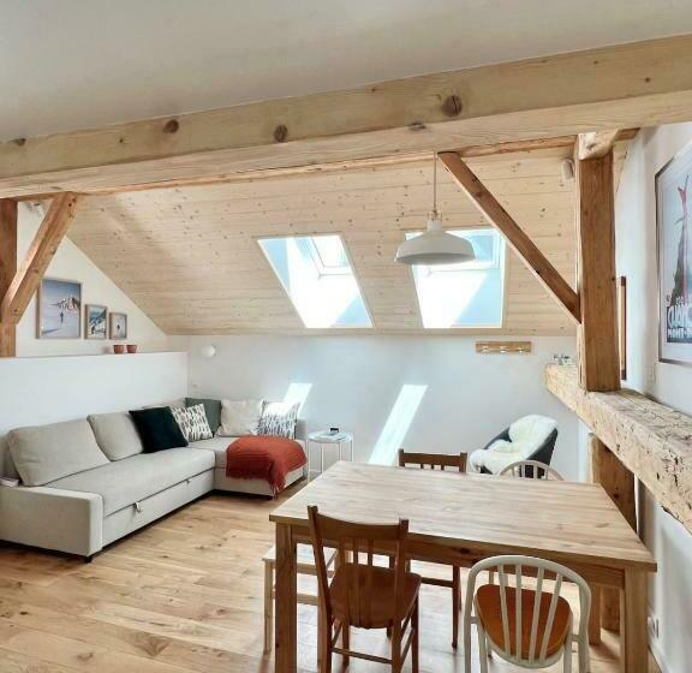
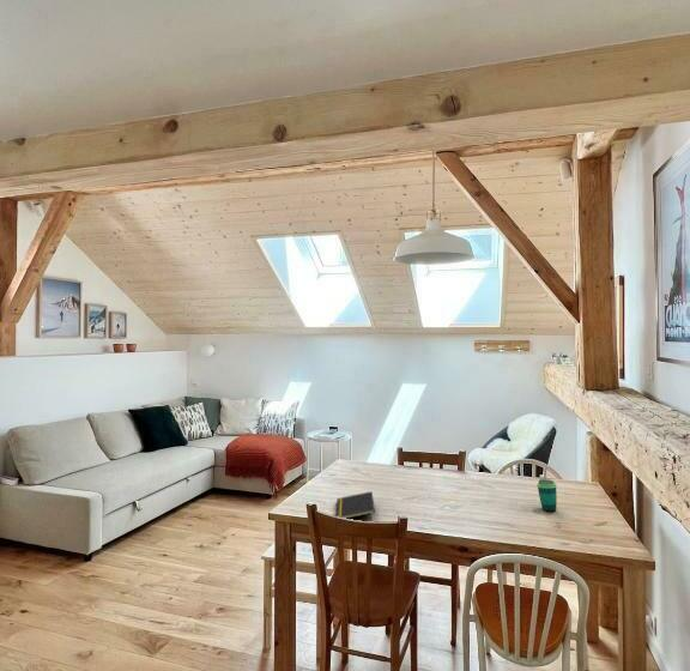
+ cup [535,478,558,513]
+ notepad [335,490,376,520]
